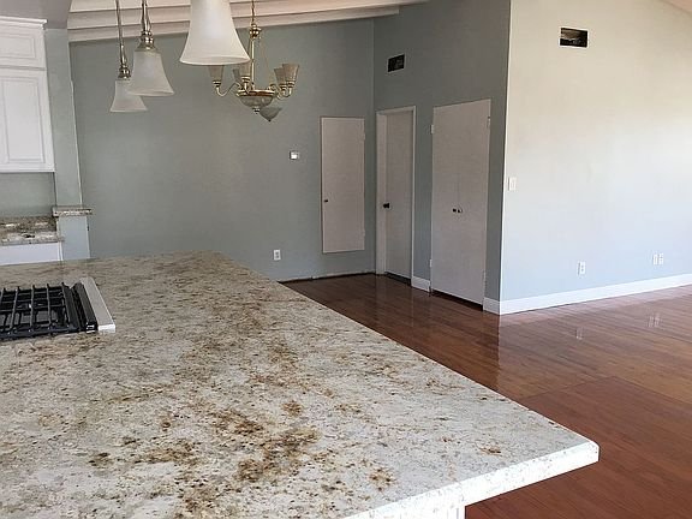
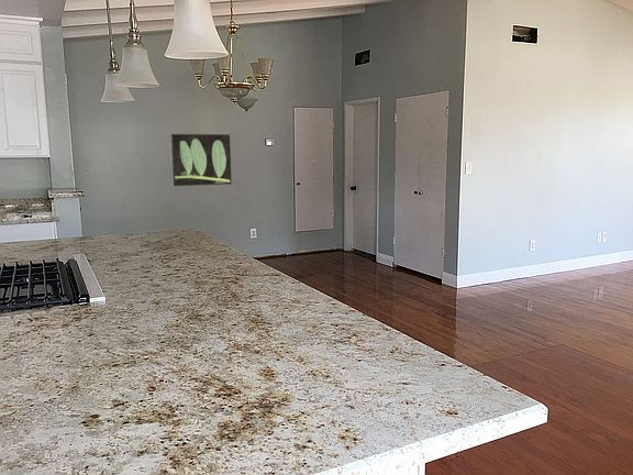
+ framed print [170,133,233,187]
